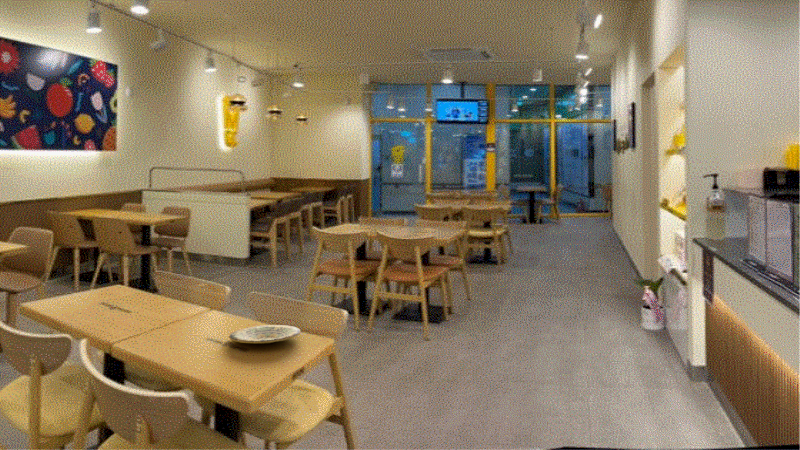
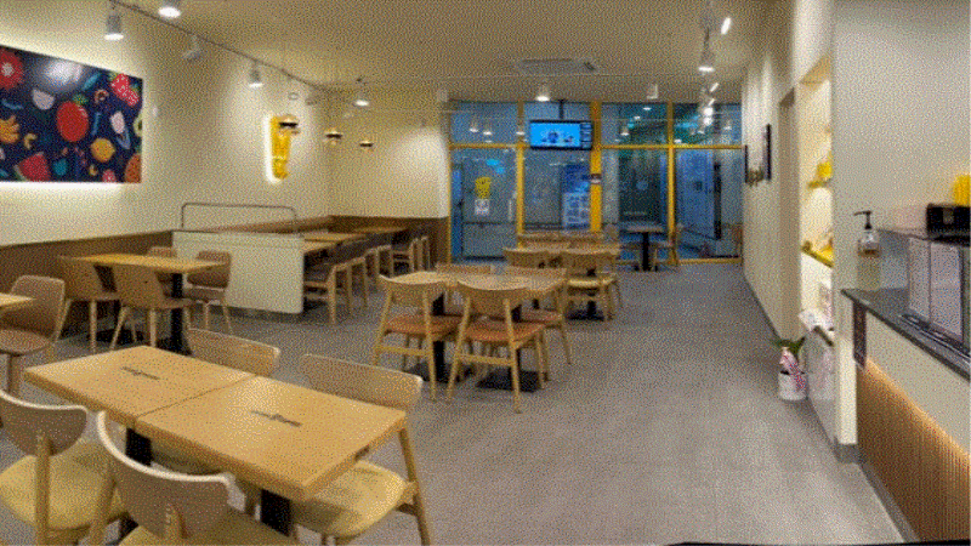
- plate [228,324,301,345]
